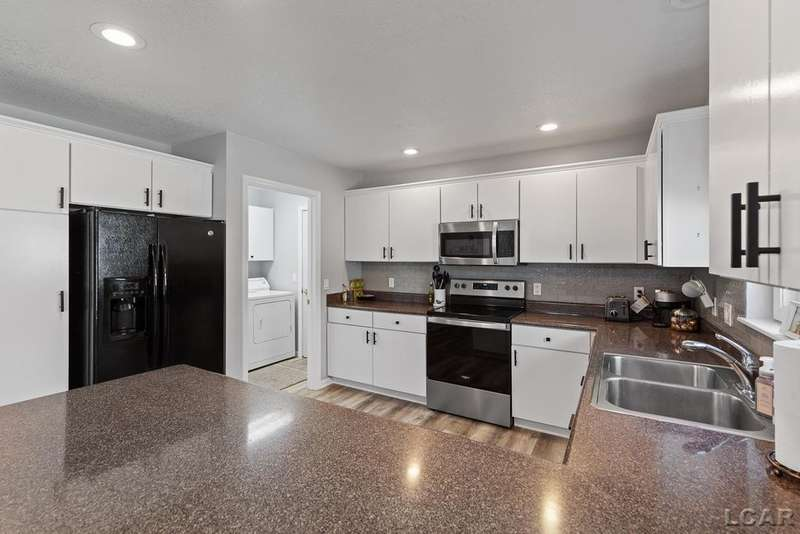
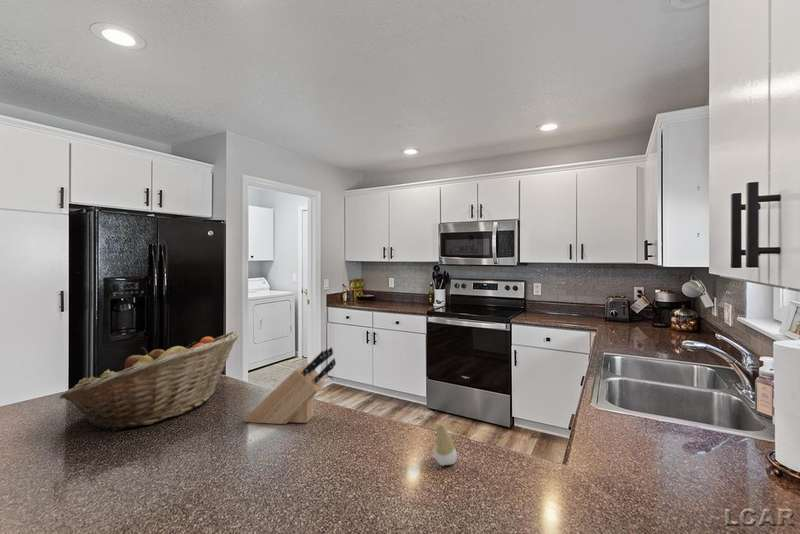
+ knife block [243,346,337,425]
+ tooth [433,422,458,467]
+ fruit basket [58,331,240,432]
